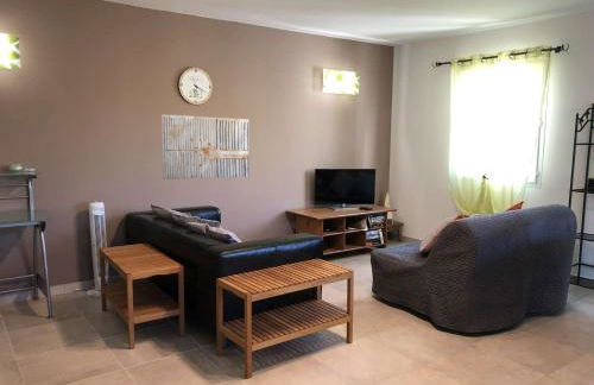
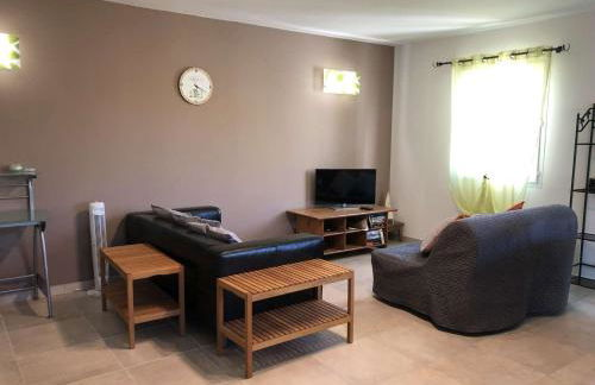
- wall art [160,113,249,181]
